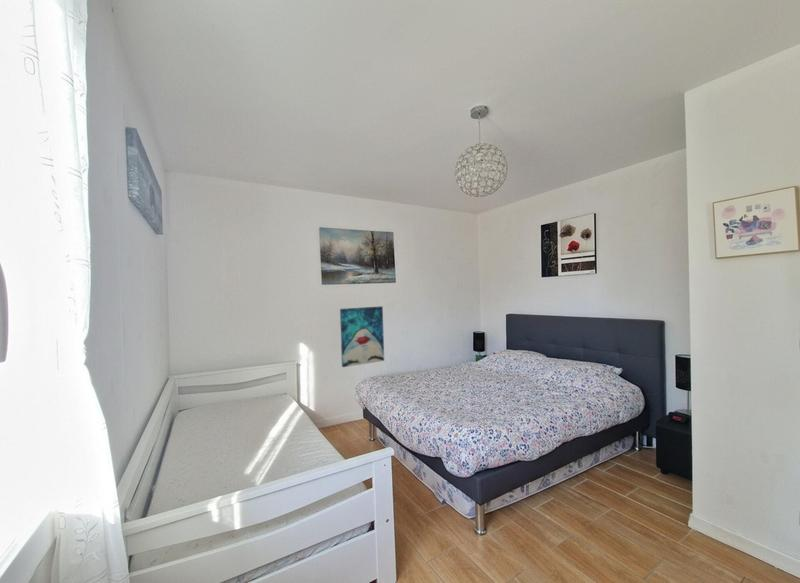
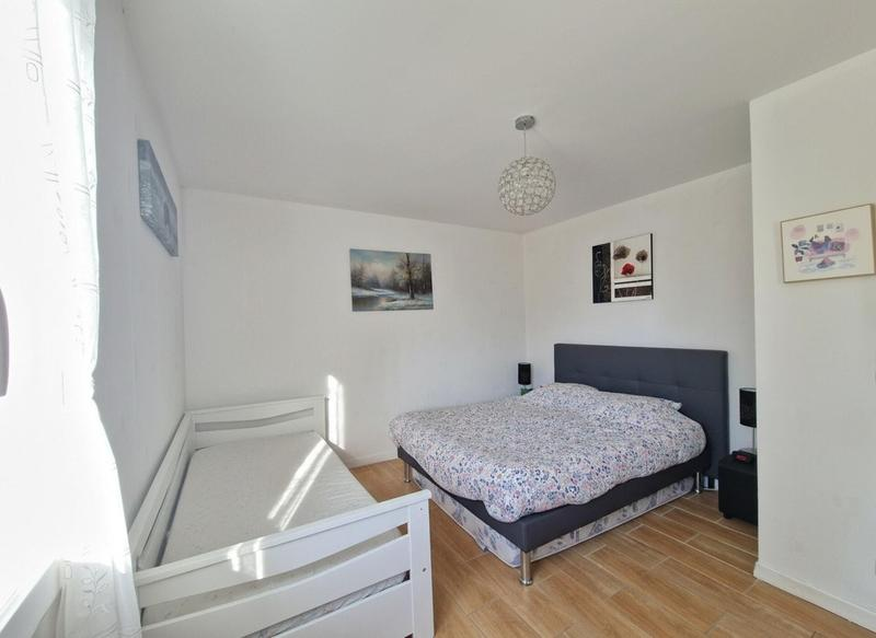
- wall art [339,305,385,368]
